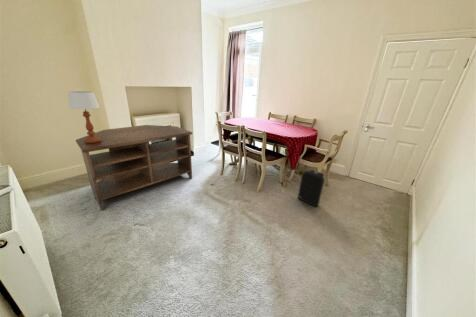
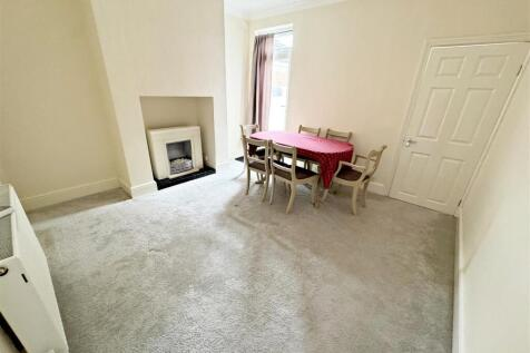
- backpack [297,168,325,208]
- tv stand [75,124,193,211]
- table lamp [67,90,101,143]
